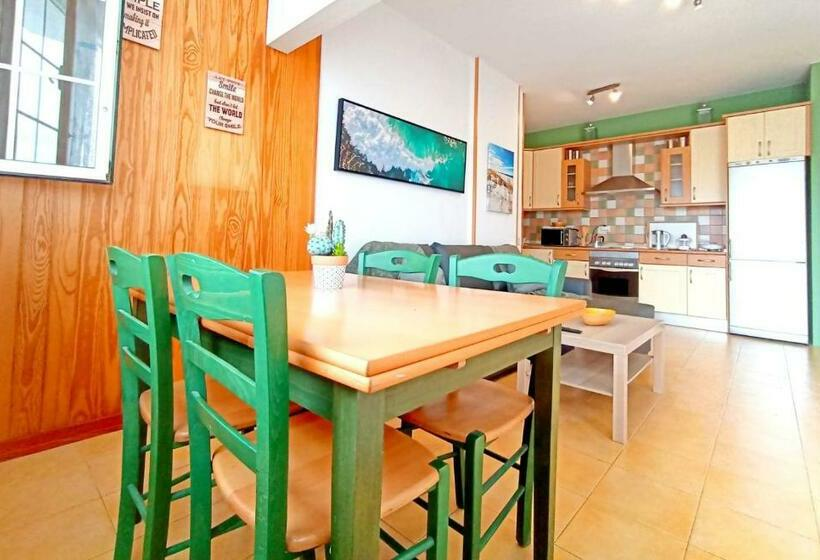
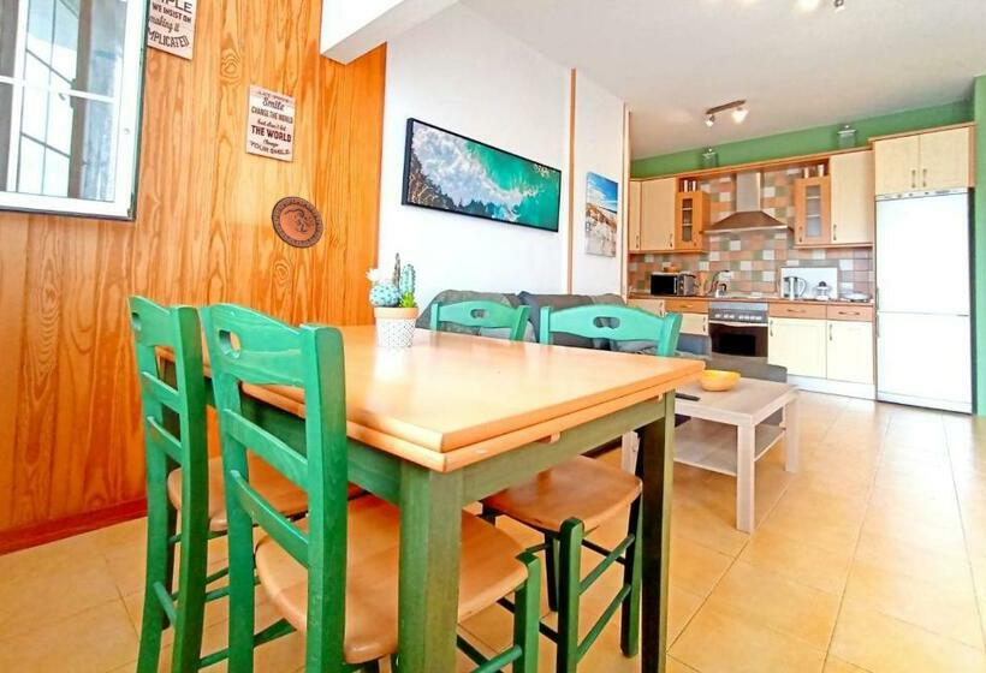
+ decorative plate [271,196,325,250]
